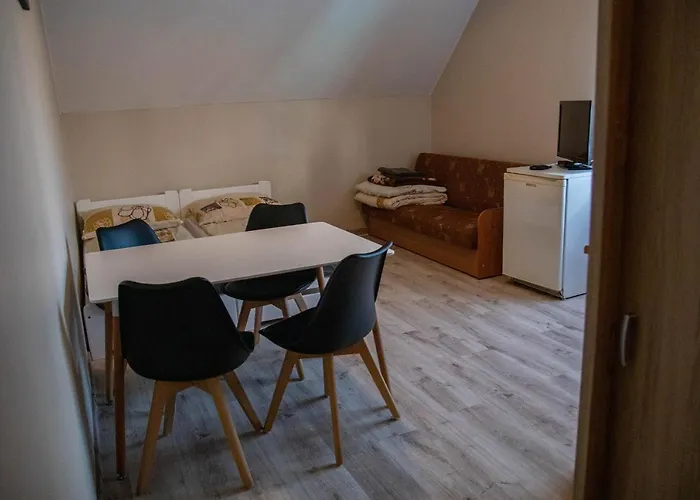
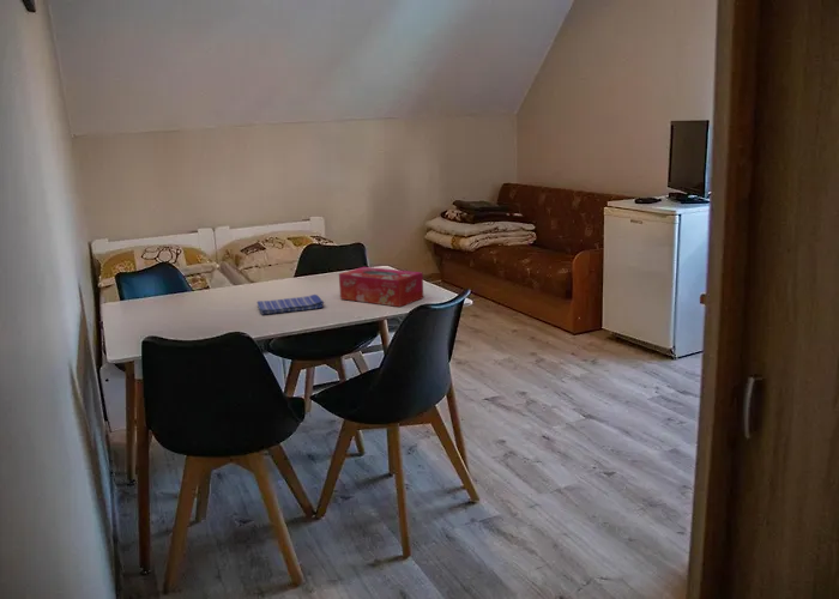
+ dish towel [255,294,325,315]
+ tissue box [338,266,424,308]
